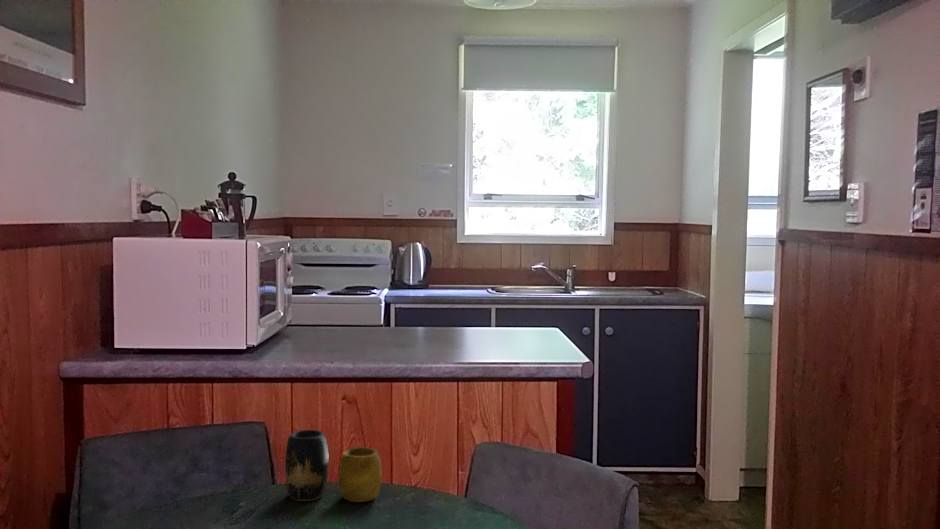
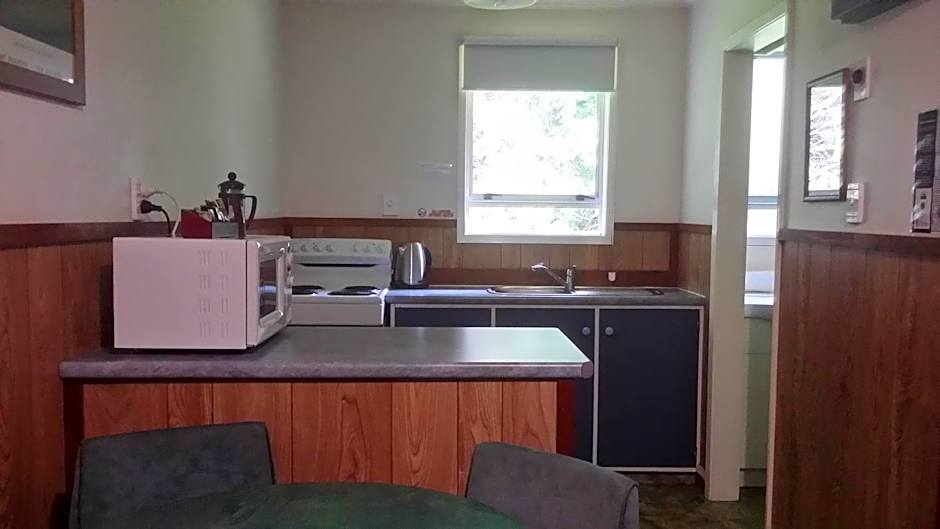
- vase [284,429,383,503]
